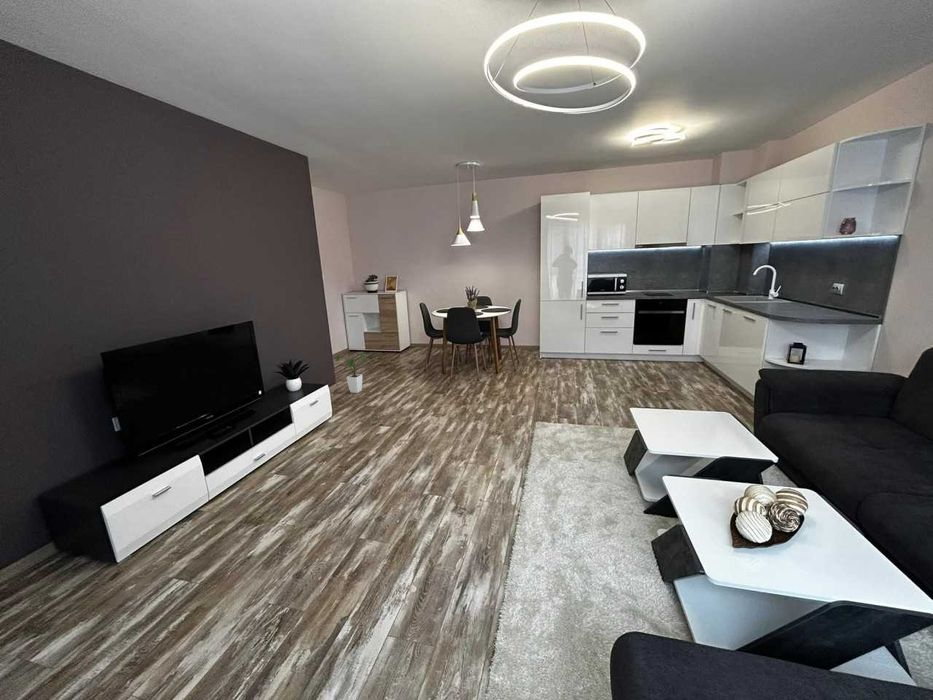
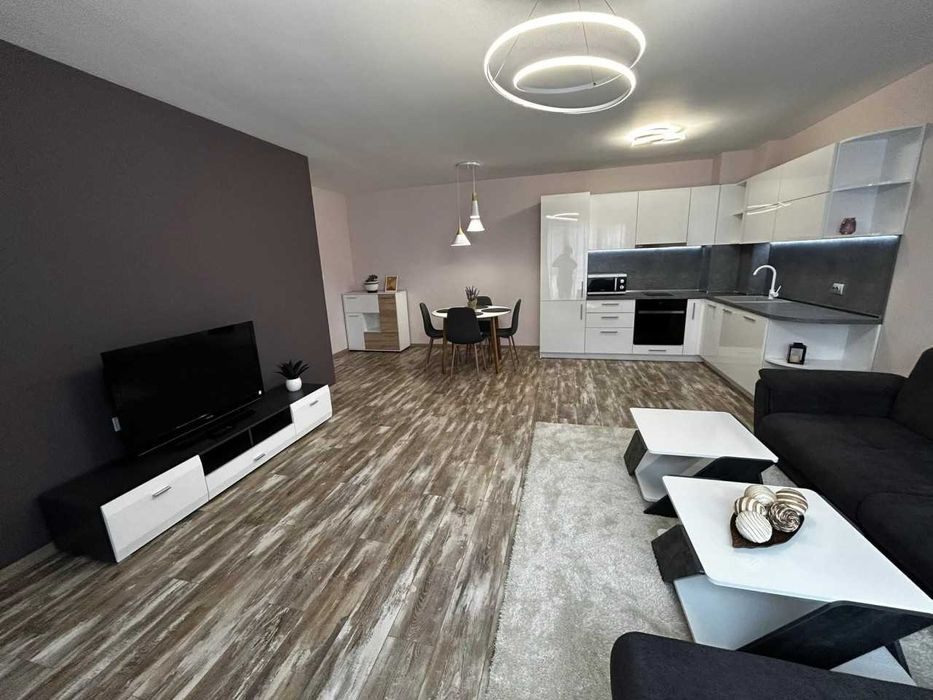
- house plant [335,349,372,394]
